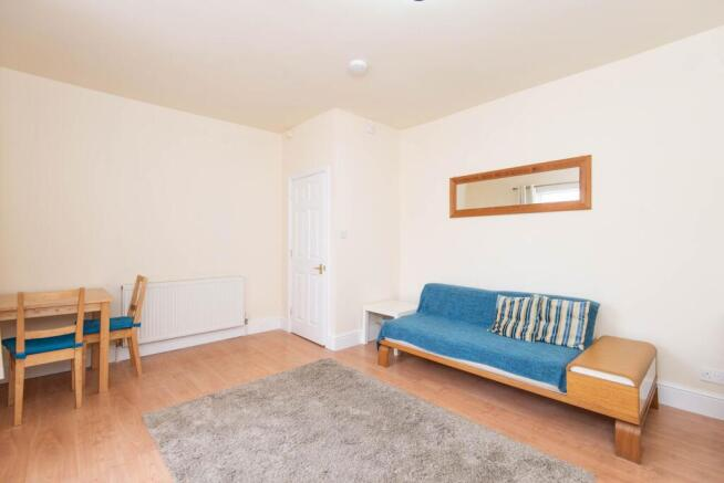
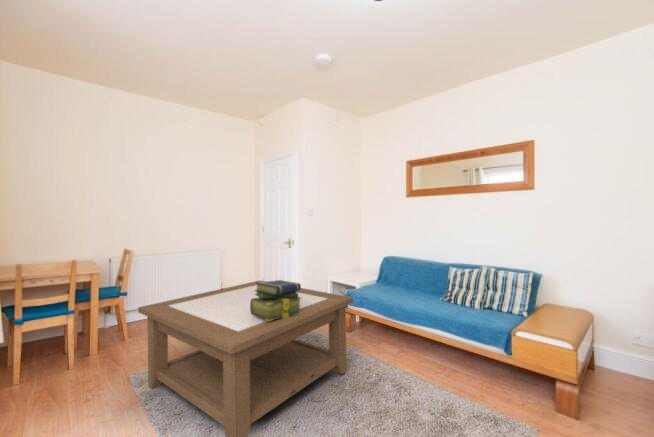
+ stack of books [250,279,302,321]
+ coffee table [137,279,354,437]
